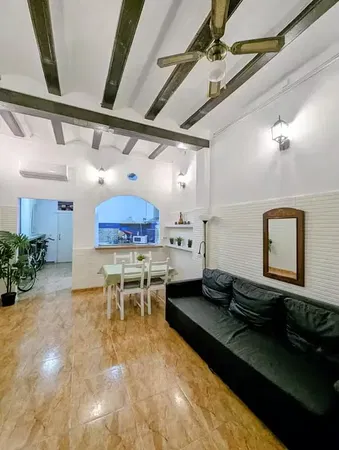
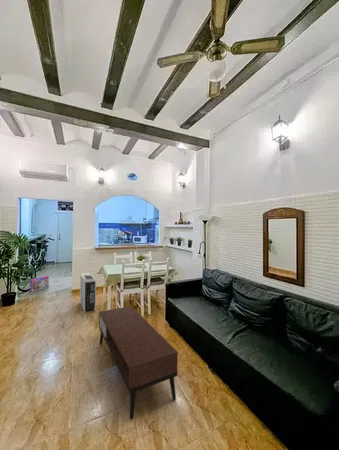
+ air purifier [79,272,97,313]
+ box [29,275,50,293]
+ coffee table [98,305,179,420]
